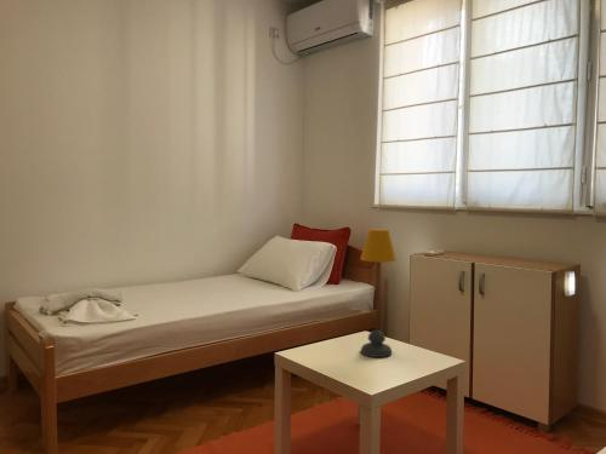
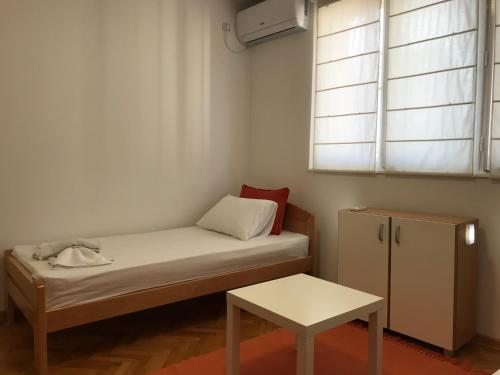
- table lamp [359,228,398,358]
